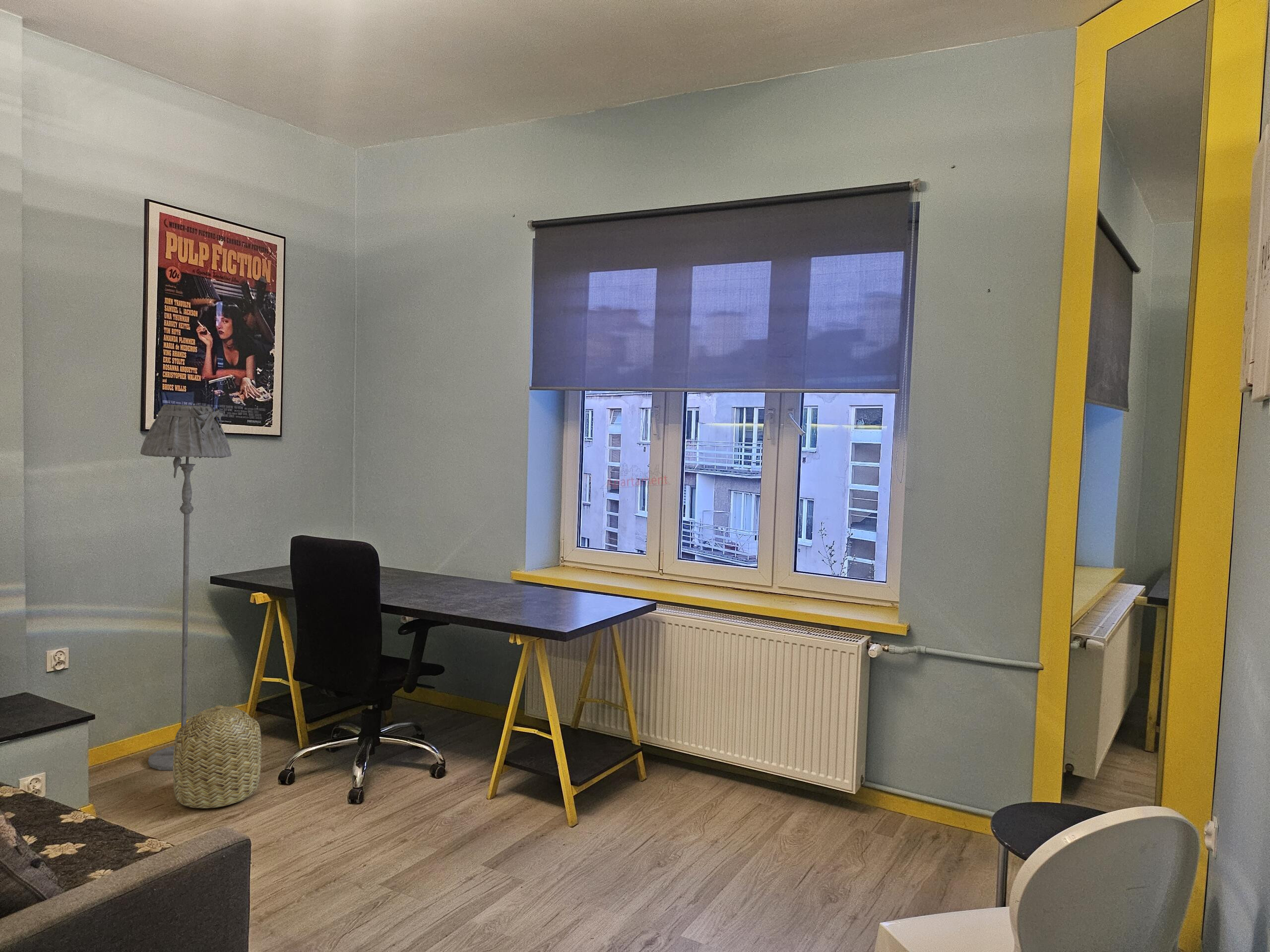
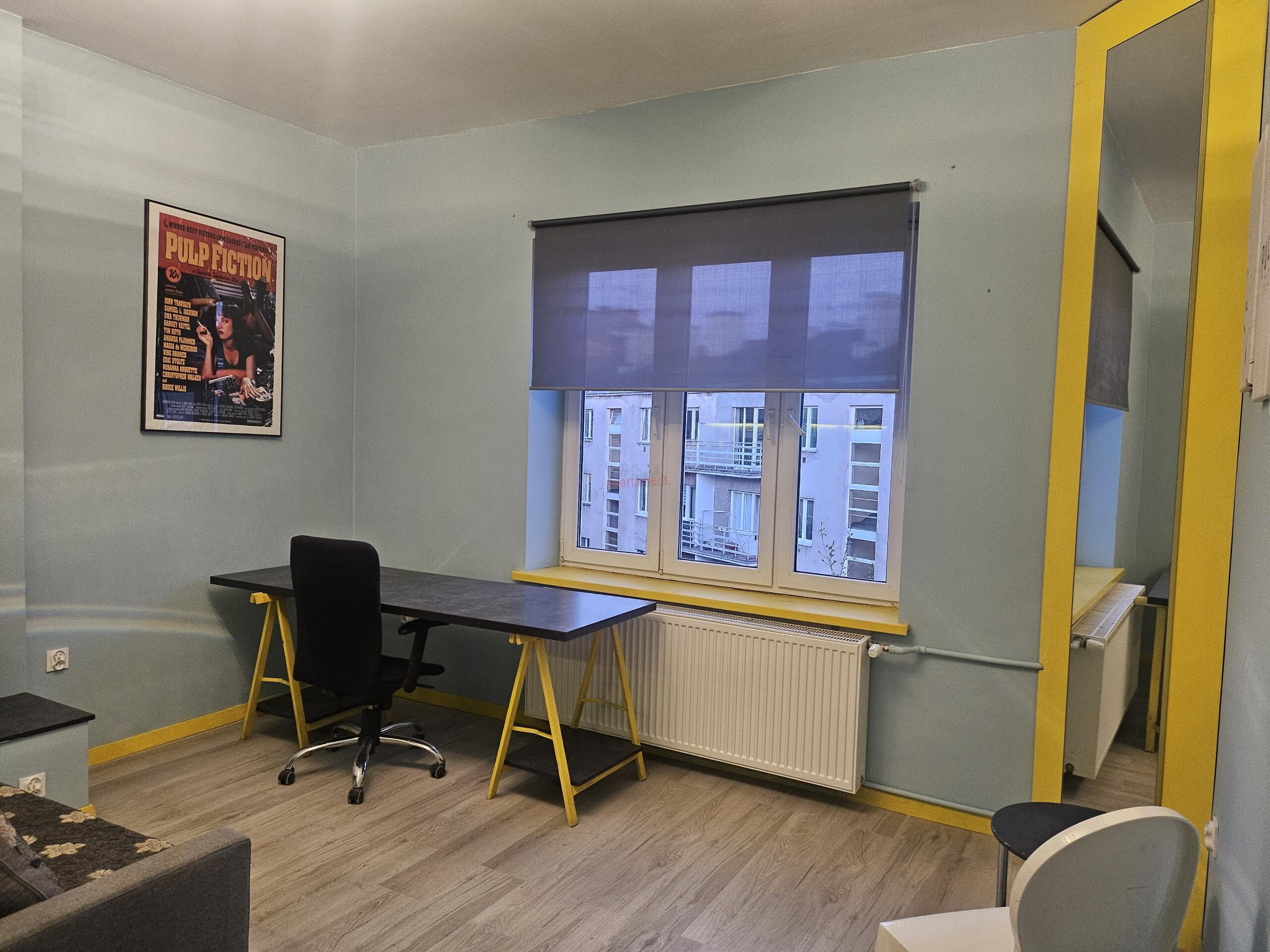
- basket [173,705,262,809]
- floor lamp [140,404,232,771]
